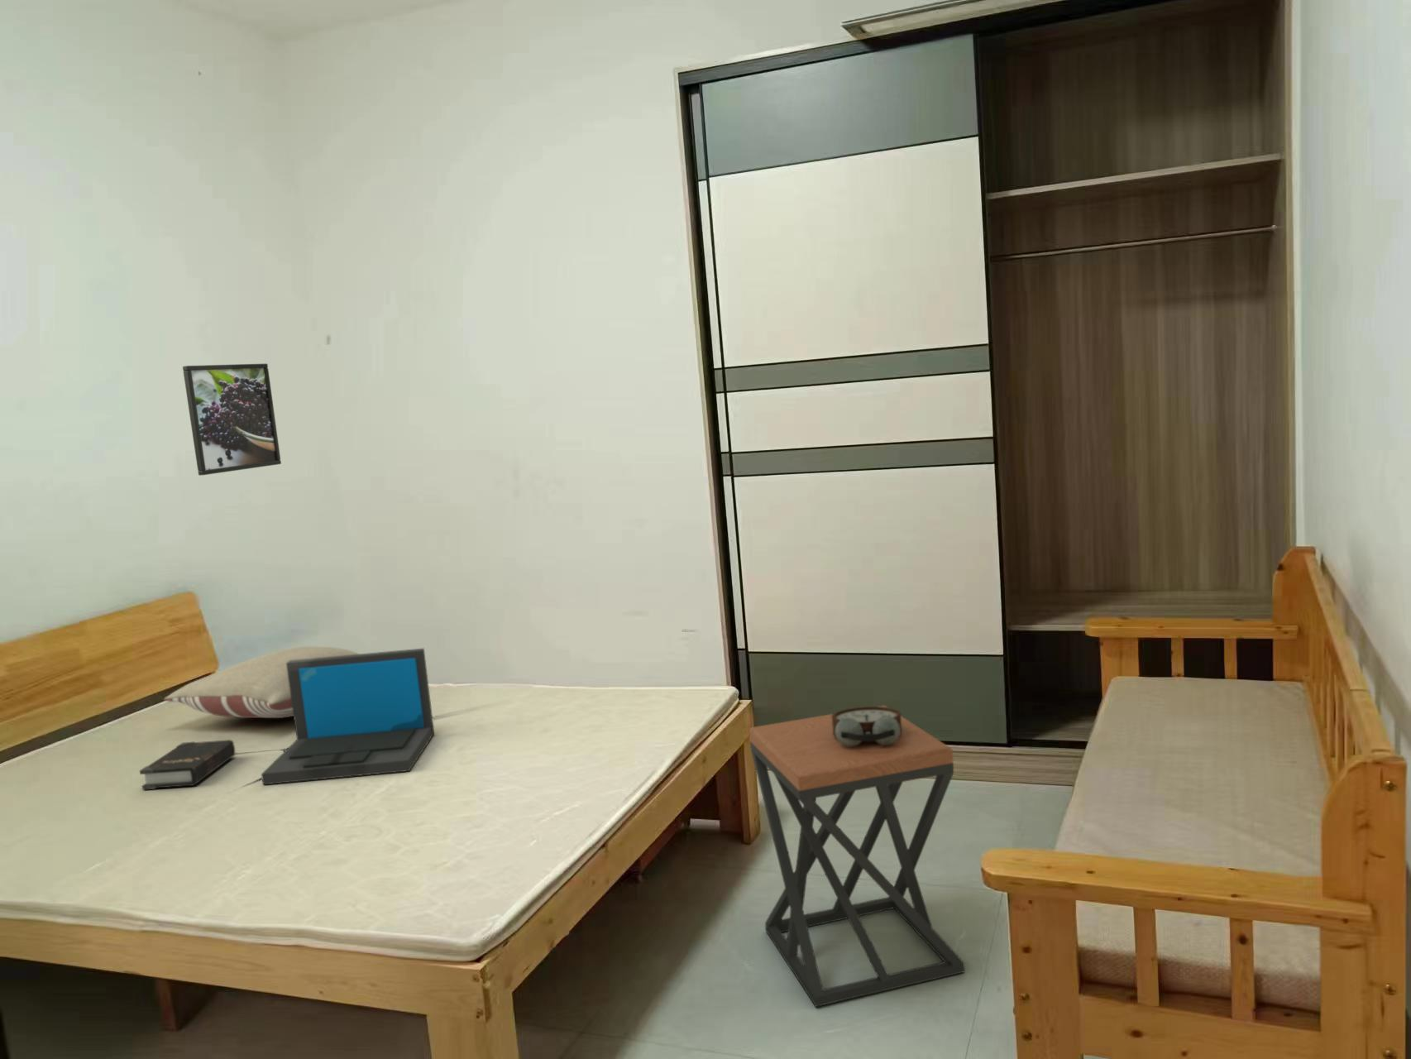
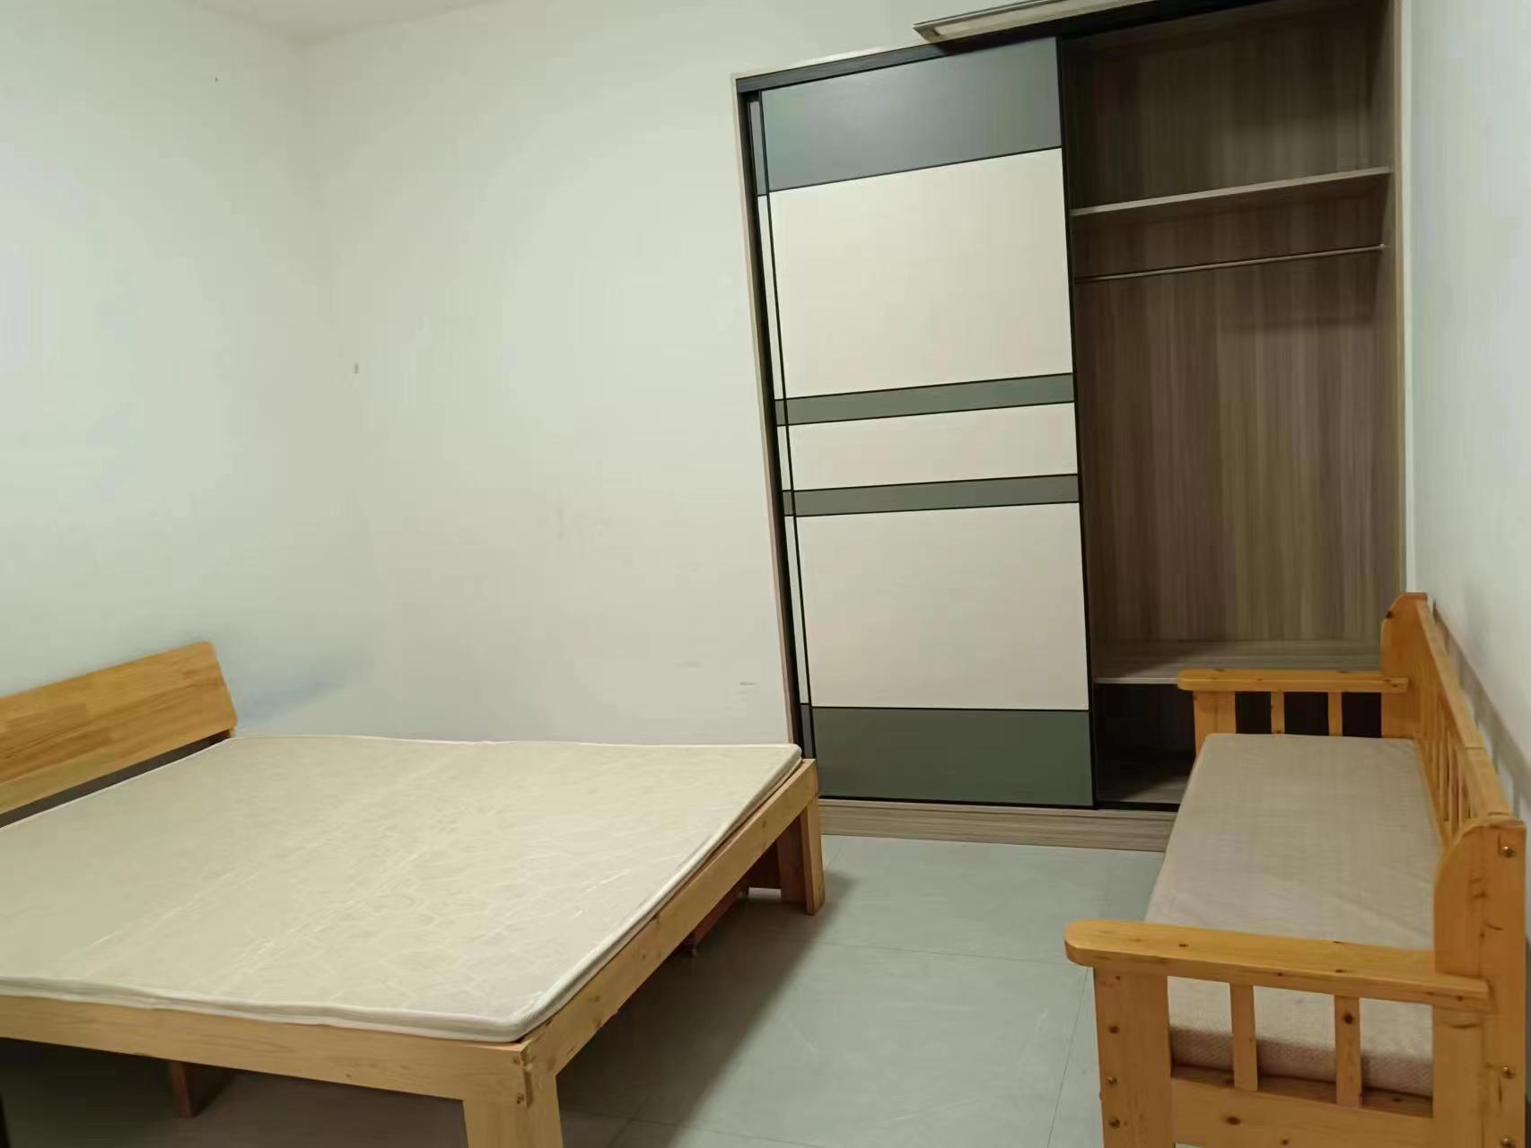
- pillow [163,645,360,719]
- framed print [182,363,282,476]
- alarm clock [832,705,903,748]
- stool [748,705,966,1008]
- hardback book [139,739,236,791]
- laptop [260,647,435,786]
